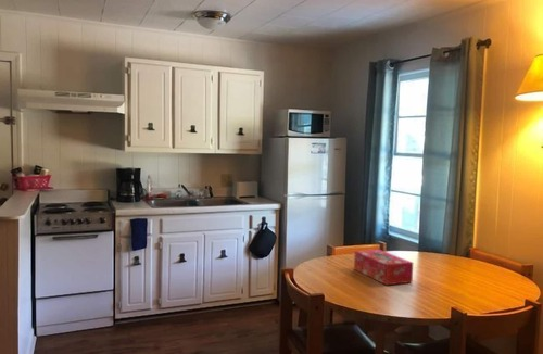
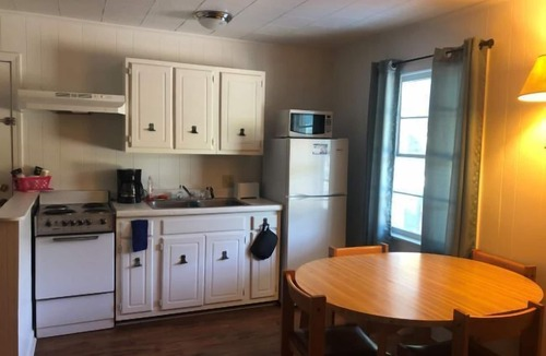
- tissue box [353,249,414,286]
